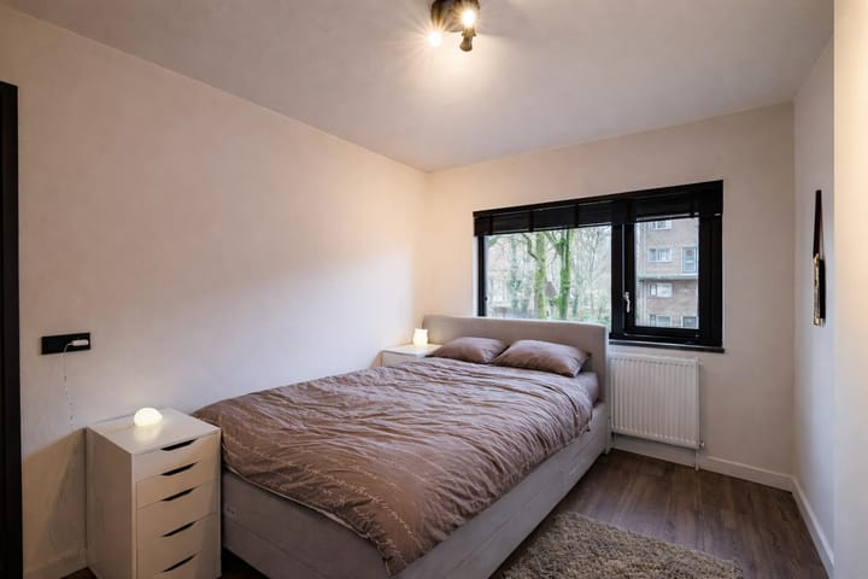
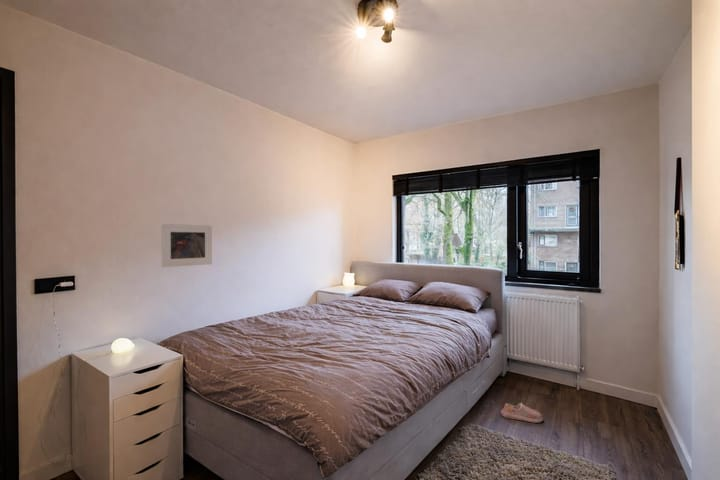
+ shoe [500,402,544,424]
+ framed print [161,223,213,268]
